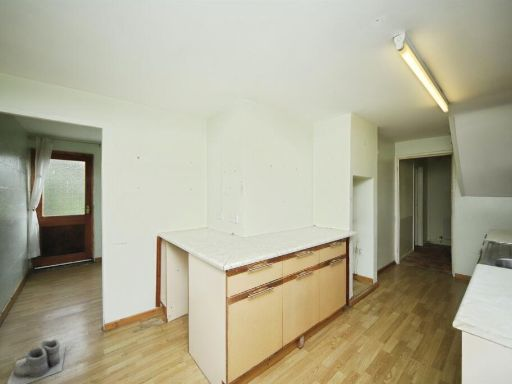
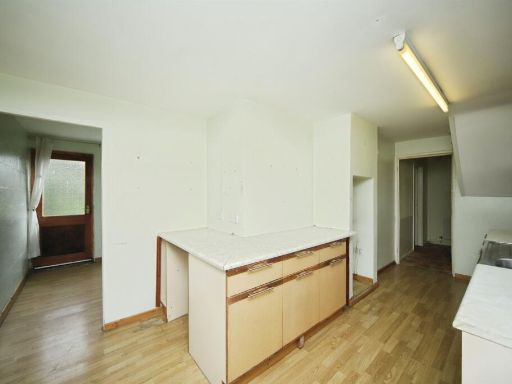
- boots [6,338,66,384]
